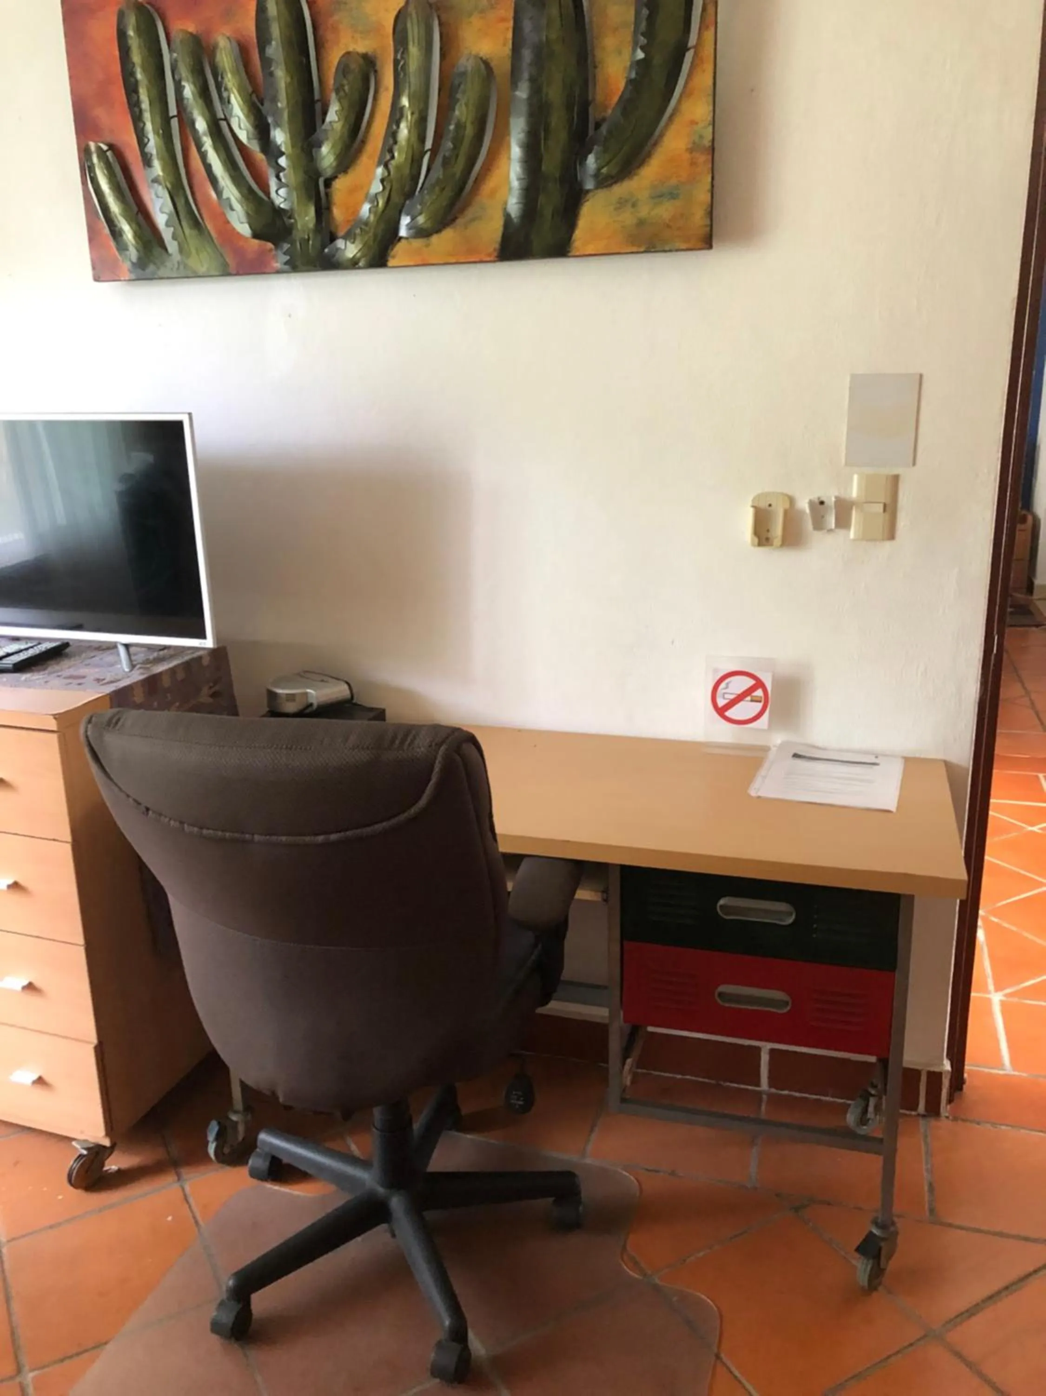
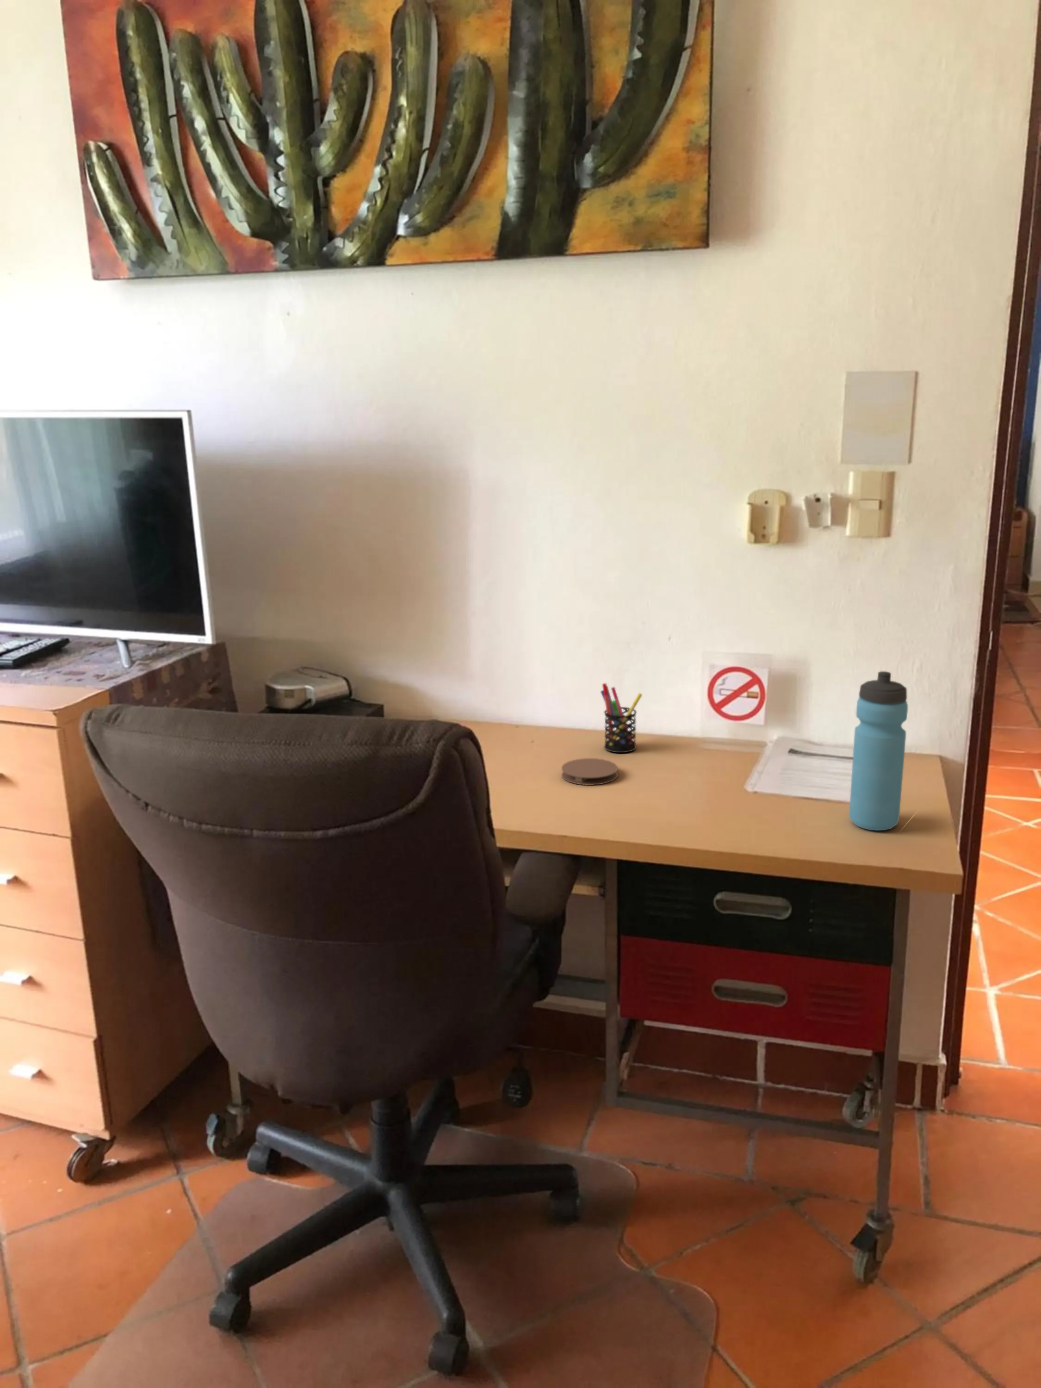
+ coaster [561,757,618,786]
+ water bottle [849,671,909,831]
+ pen holder [600,683,643,753]
